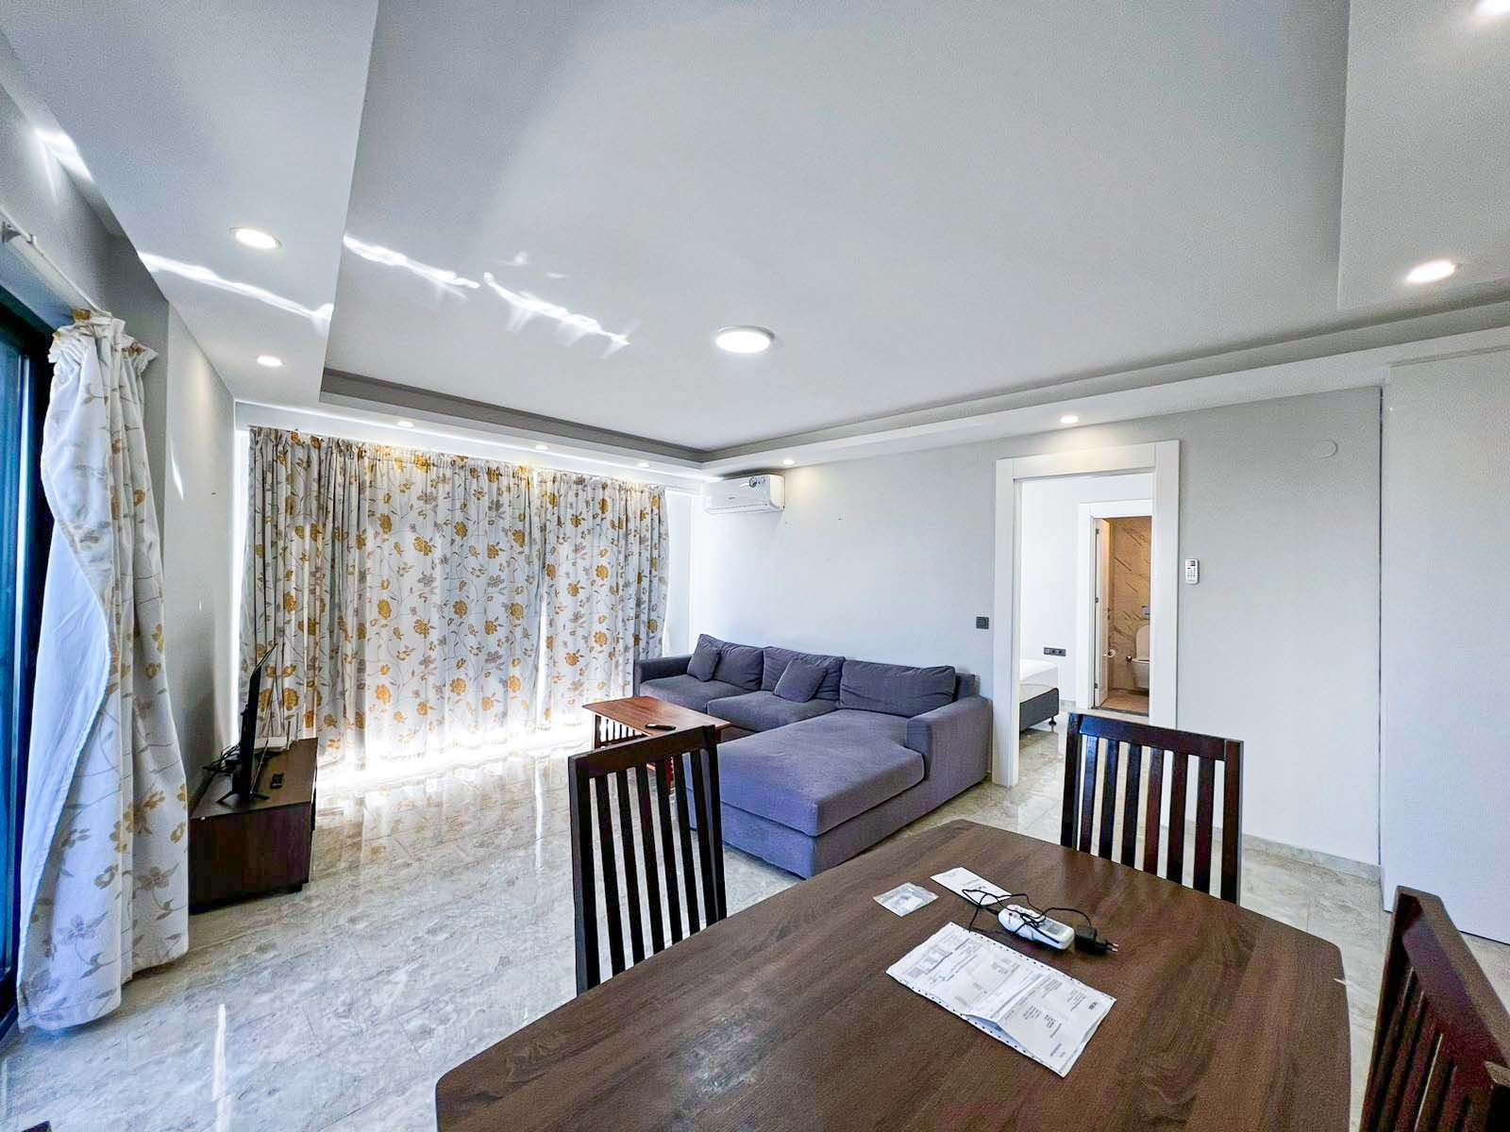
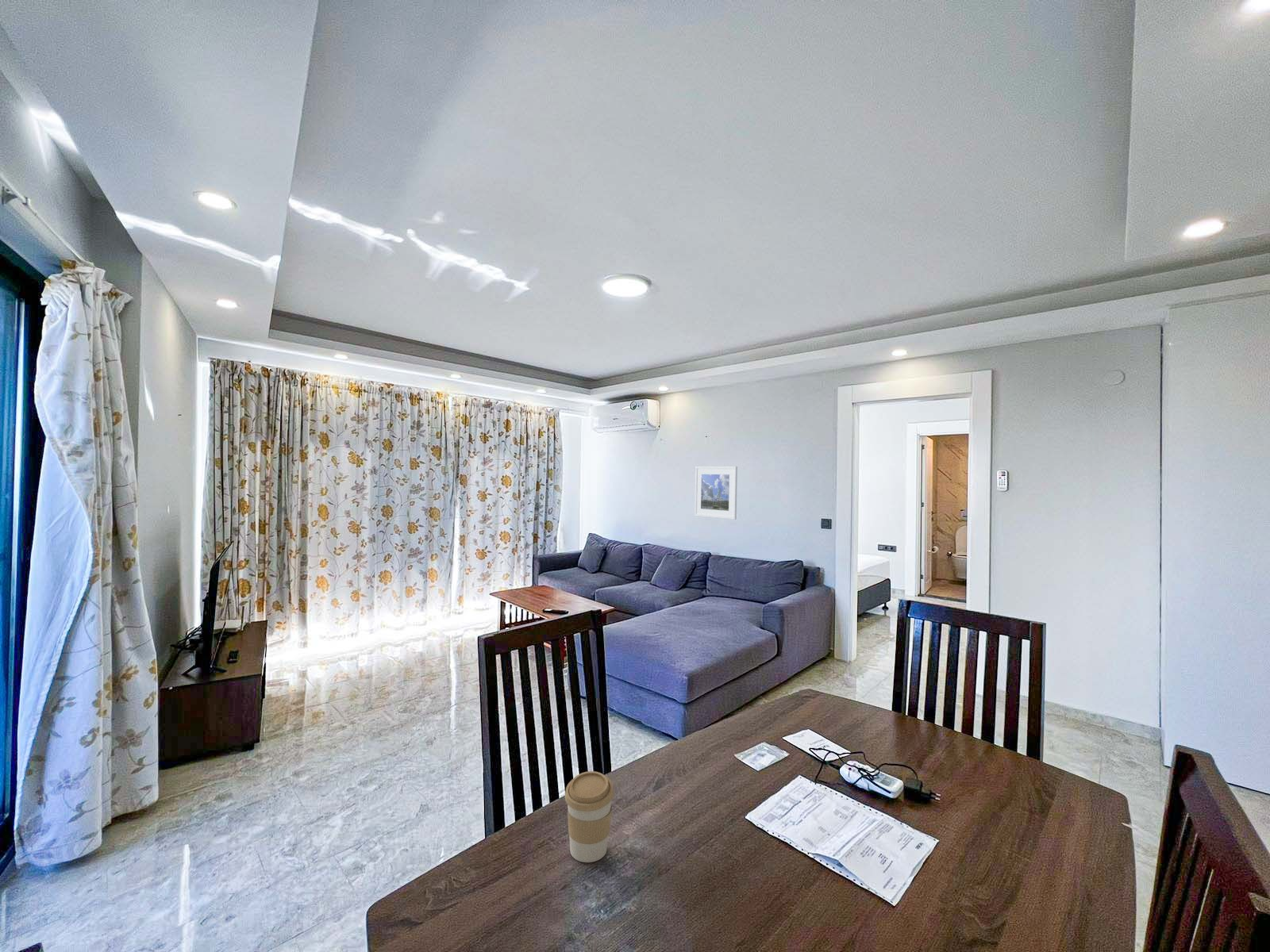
+ coffee cup [564,770,615,863]
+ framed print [694,466,738,520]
